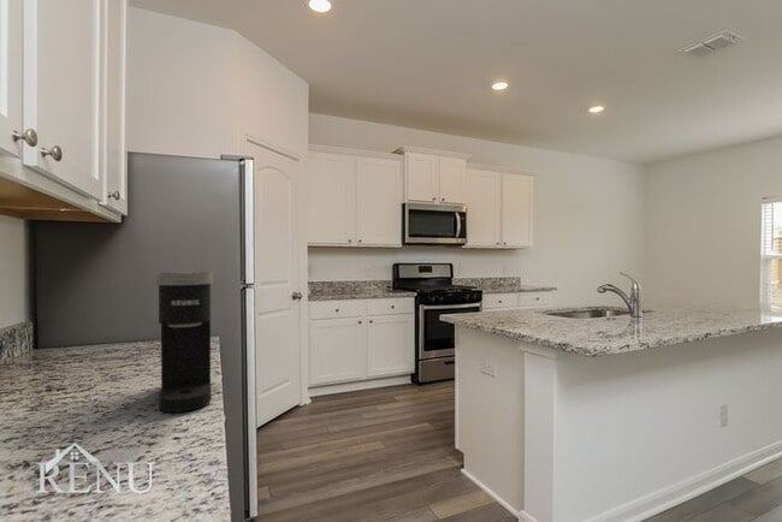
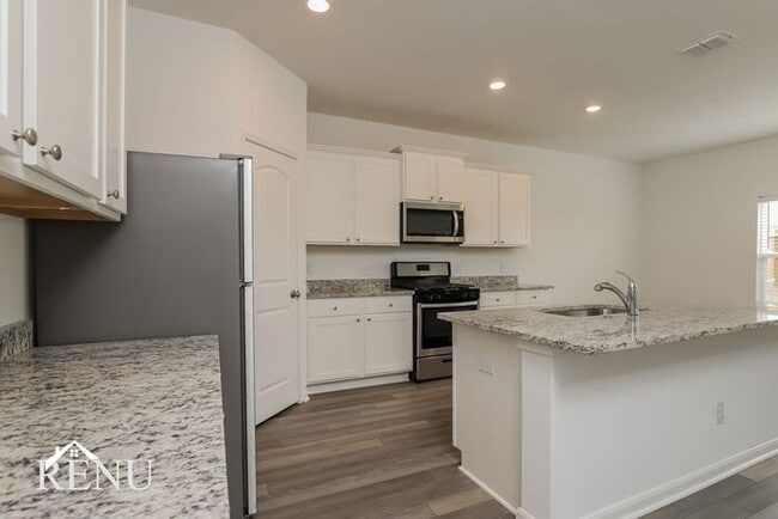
- coffee maker [155,271,214,414]
